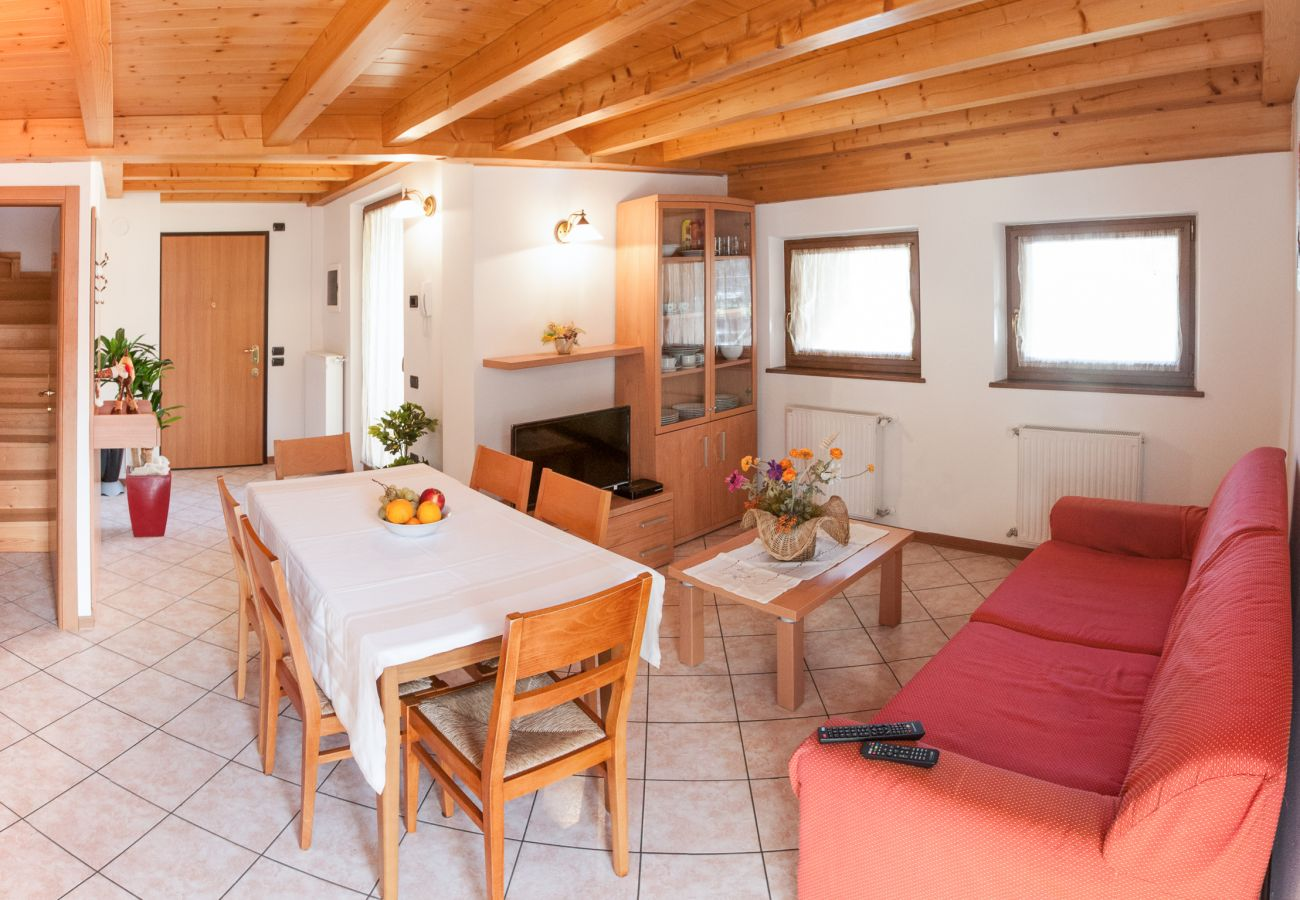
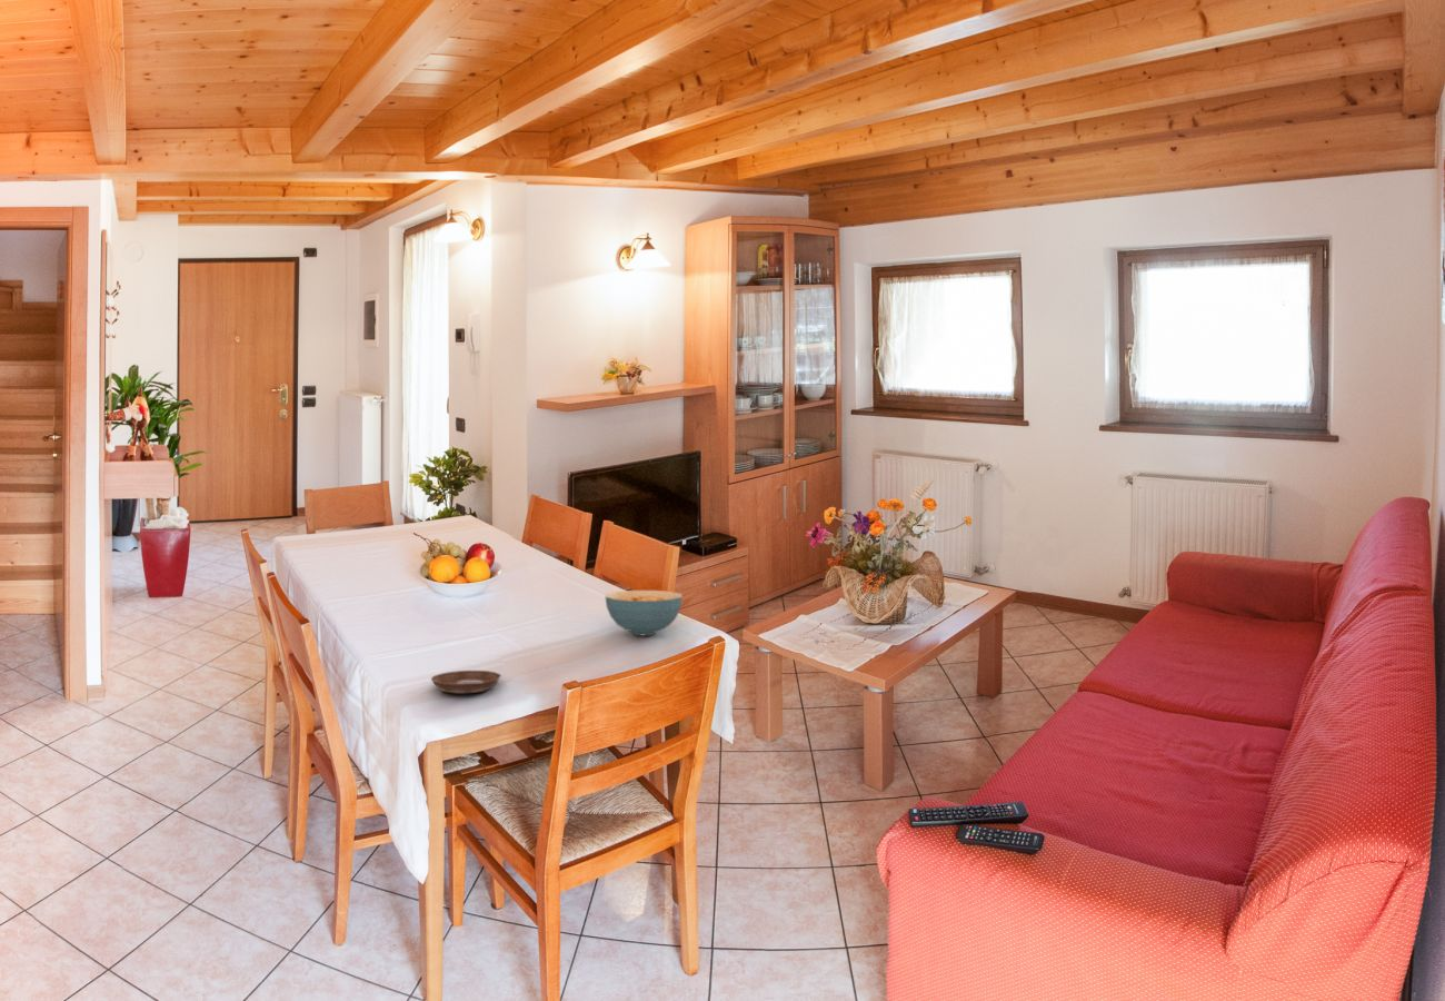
+ cereal bowl [605,589,684,636]
+ saucer [430,670,501,694]
